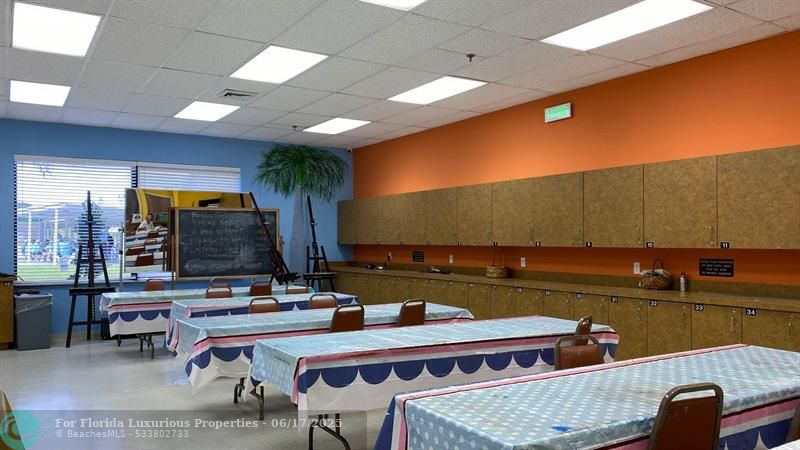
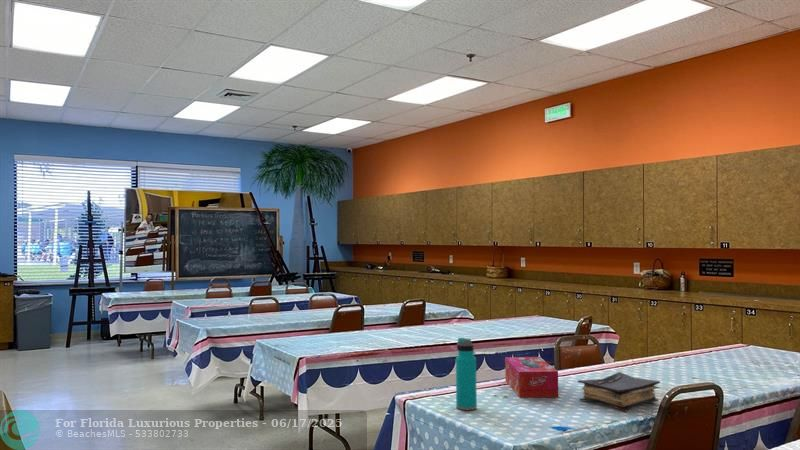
+ water bottle [455,337,478,411]
+ tissue box [504,356,559,399]
+ book [577,371,661,413]
